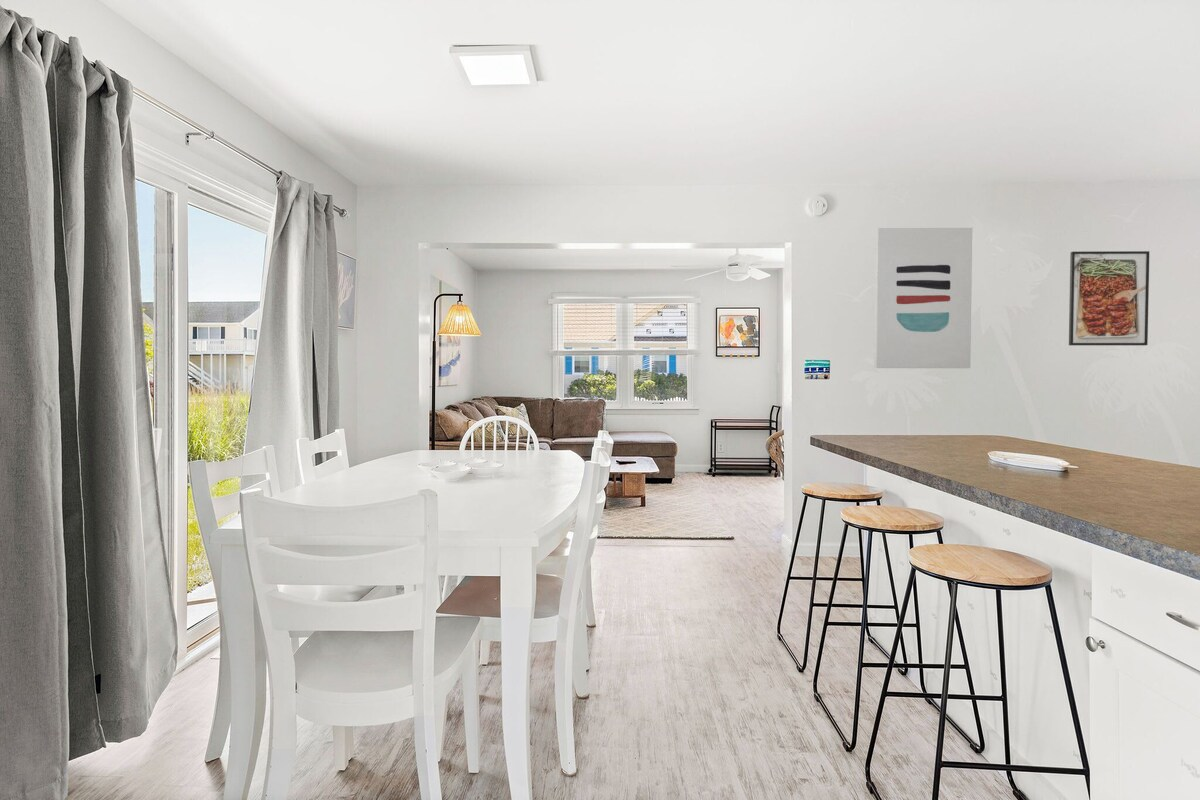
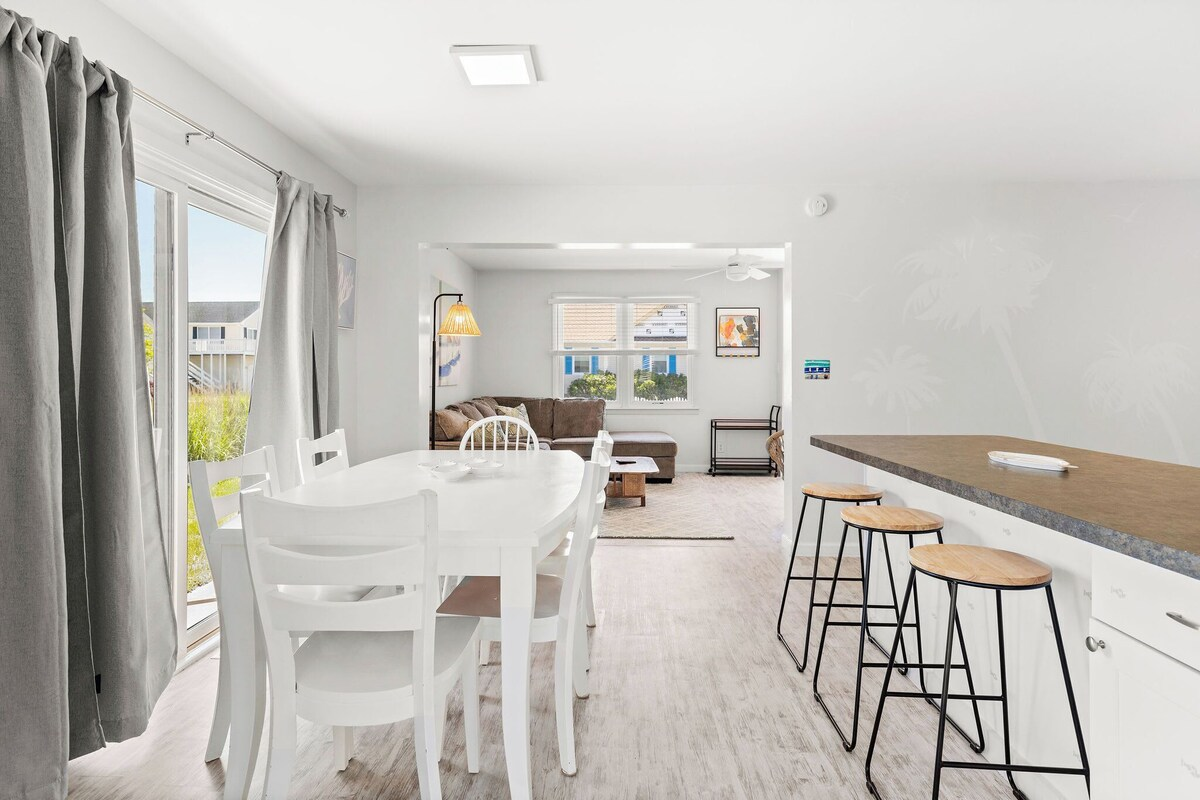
- wall art [873,227,973,369]
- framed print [1068,250,1150,346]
